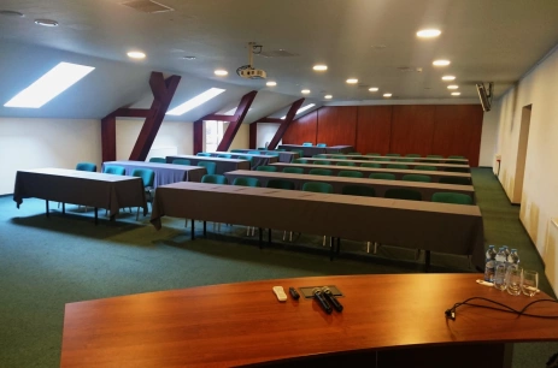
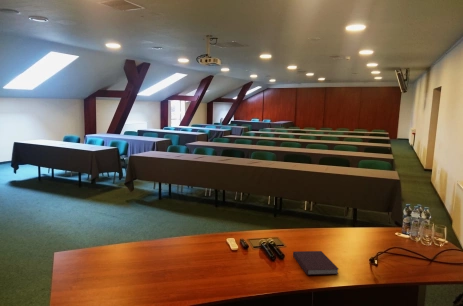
+ notebook [292,250,339,276]
